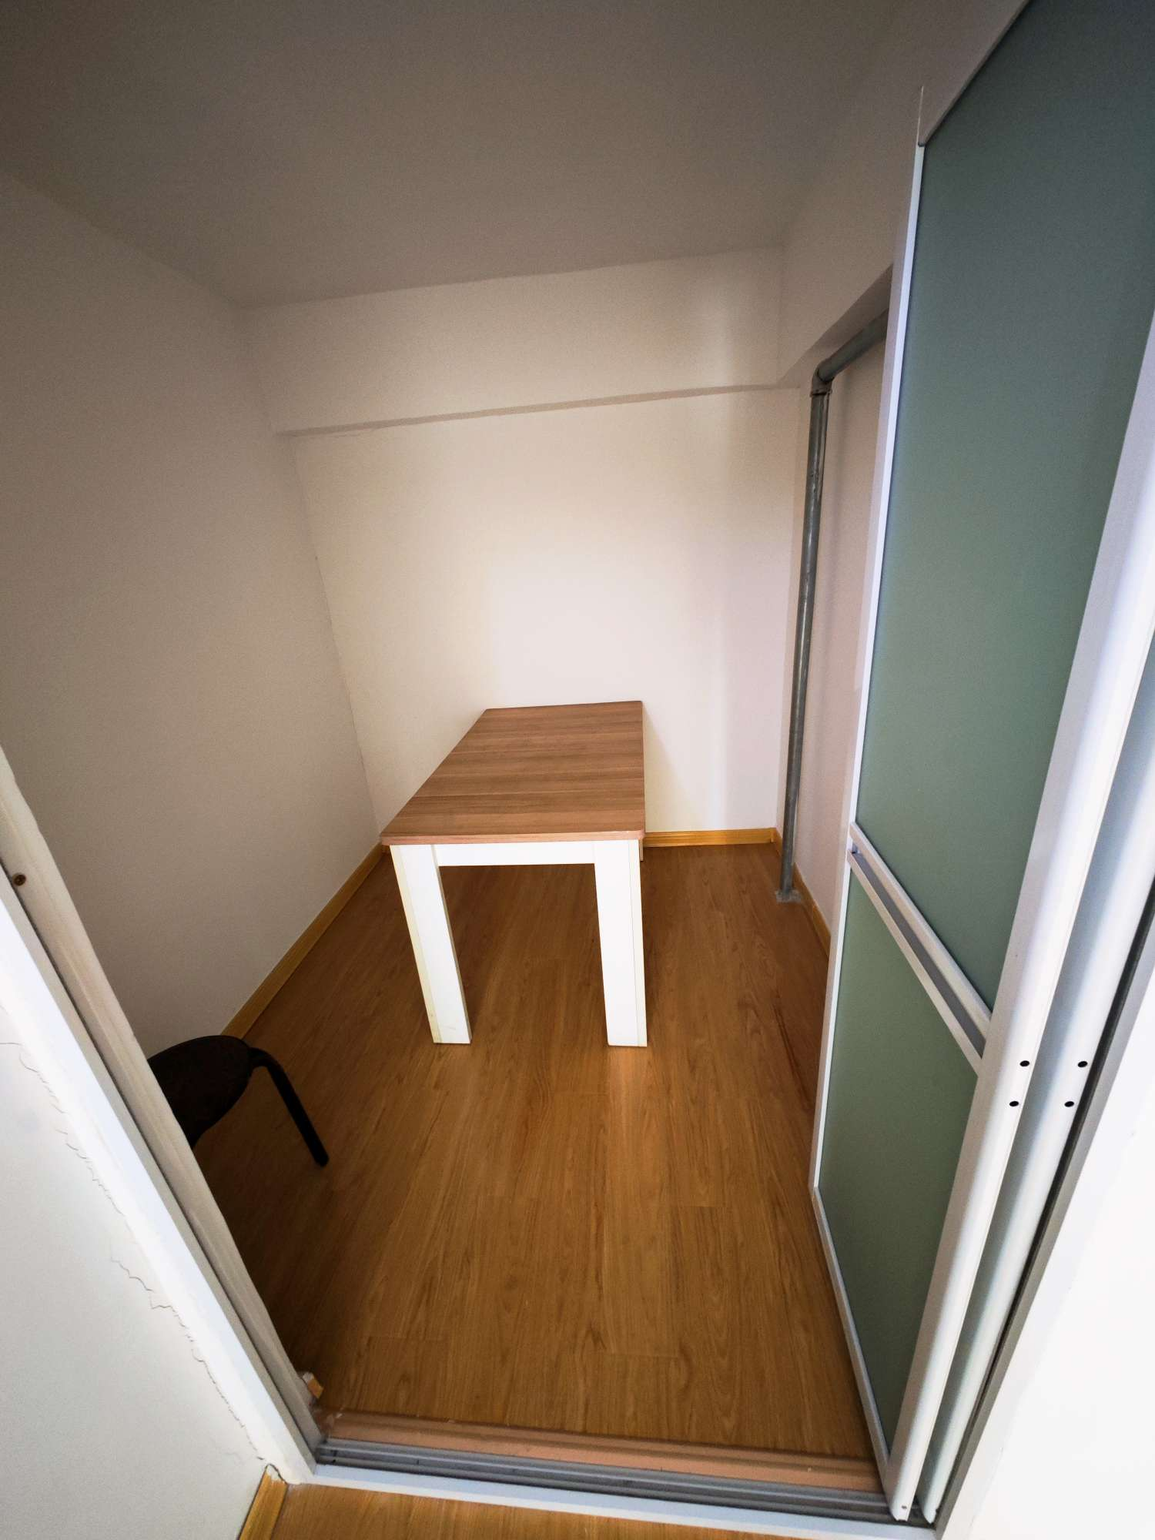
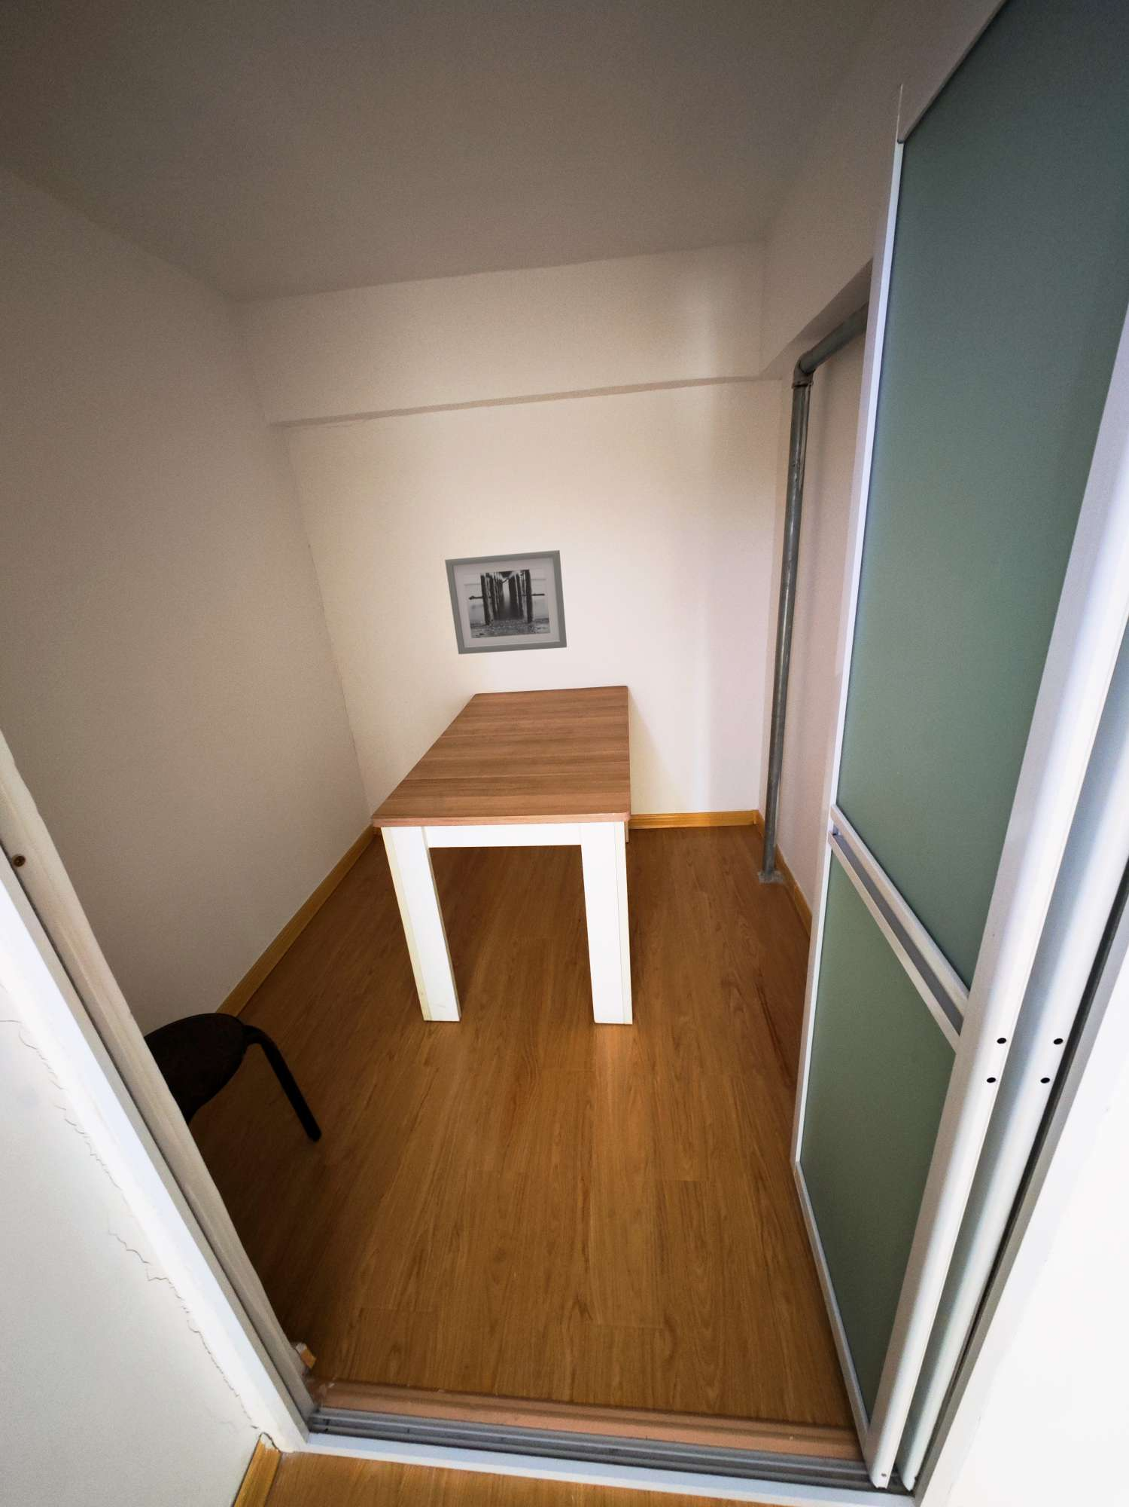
+ wall art [444,549,568,655]
